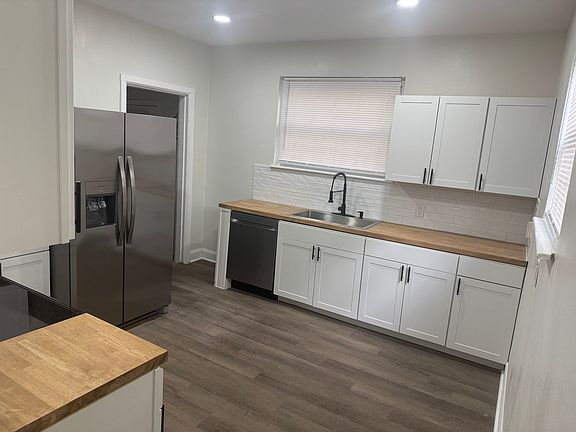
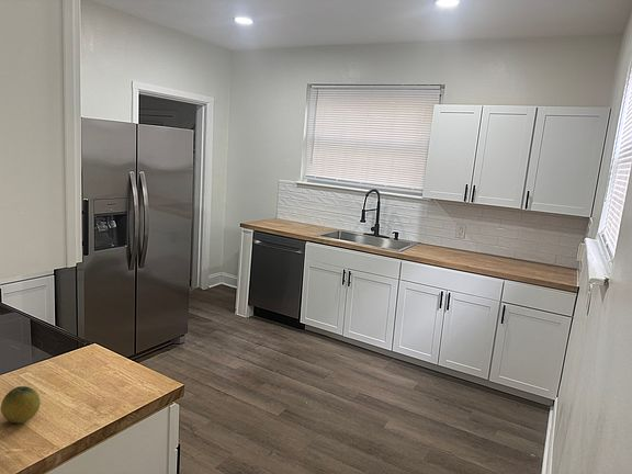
+ fruit [0,385,42,424]
